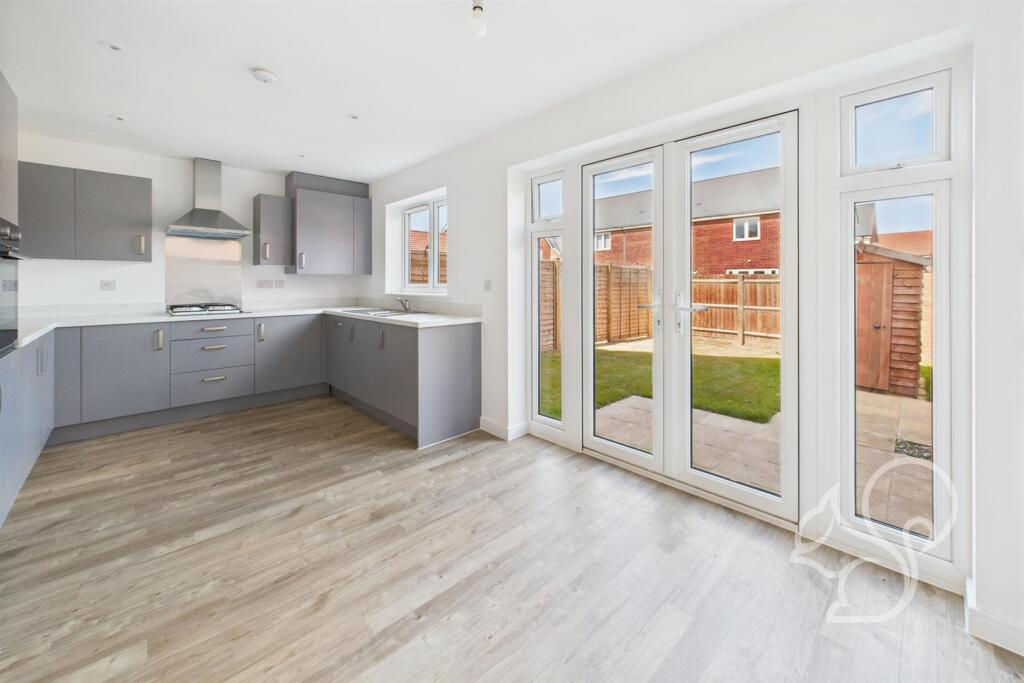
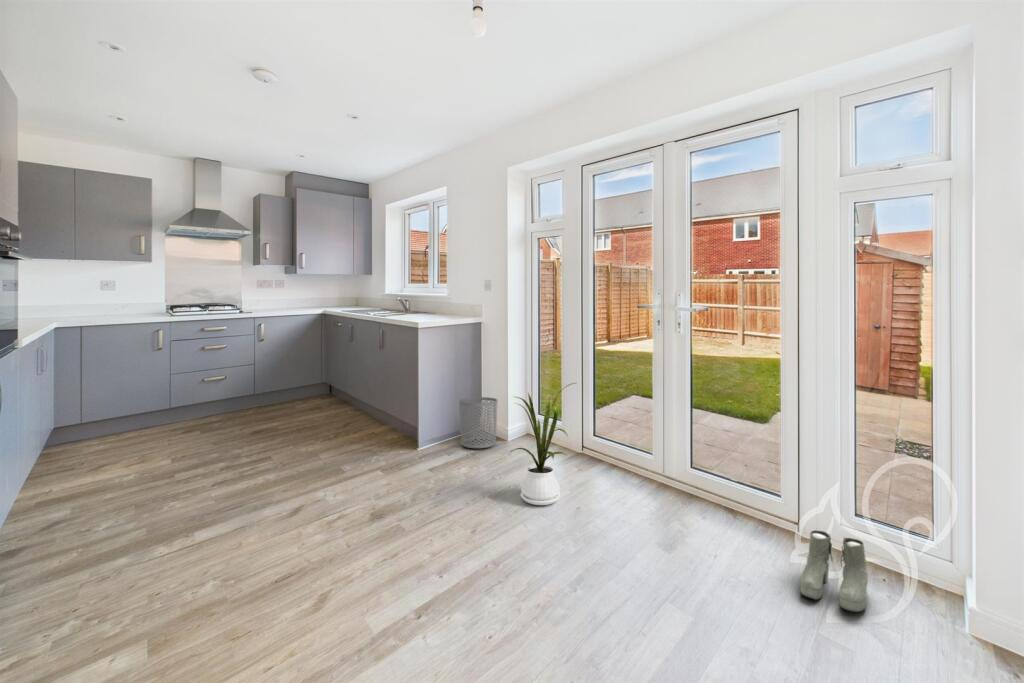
+ boots [799,529,869,613]
+ waste bin [458,396,498,449]
+ house plant [509,382,577,506]
